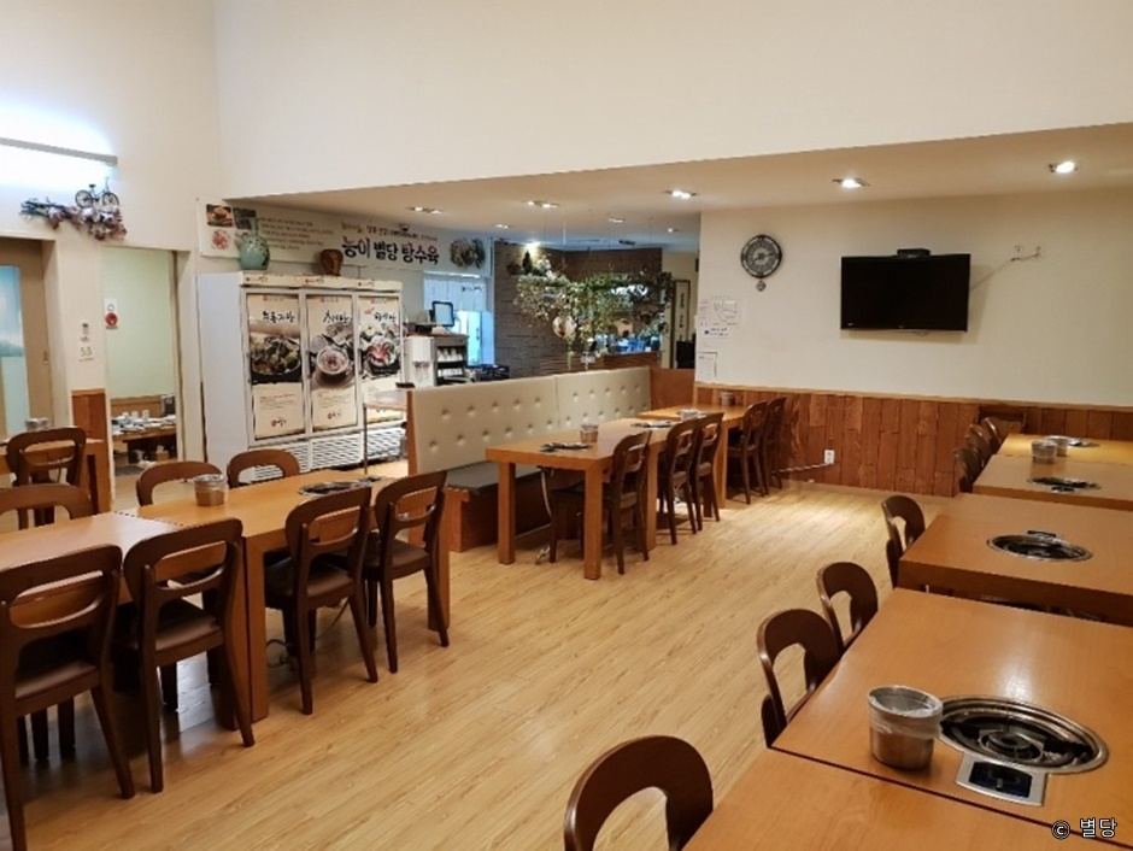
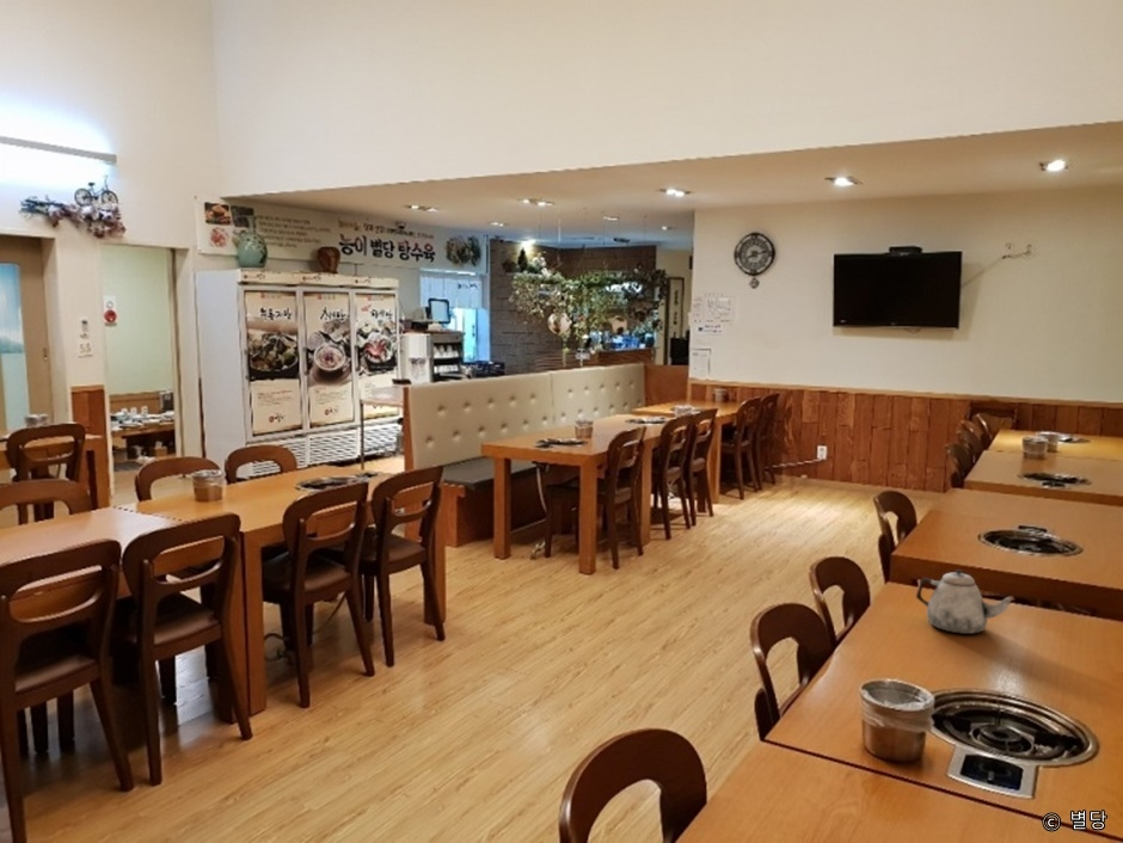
+ teapot [915,568,1015,635]
